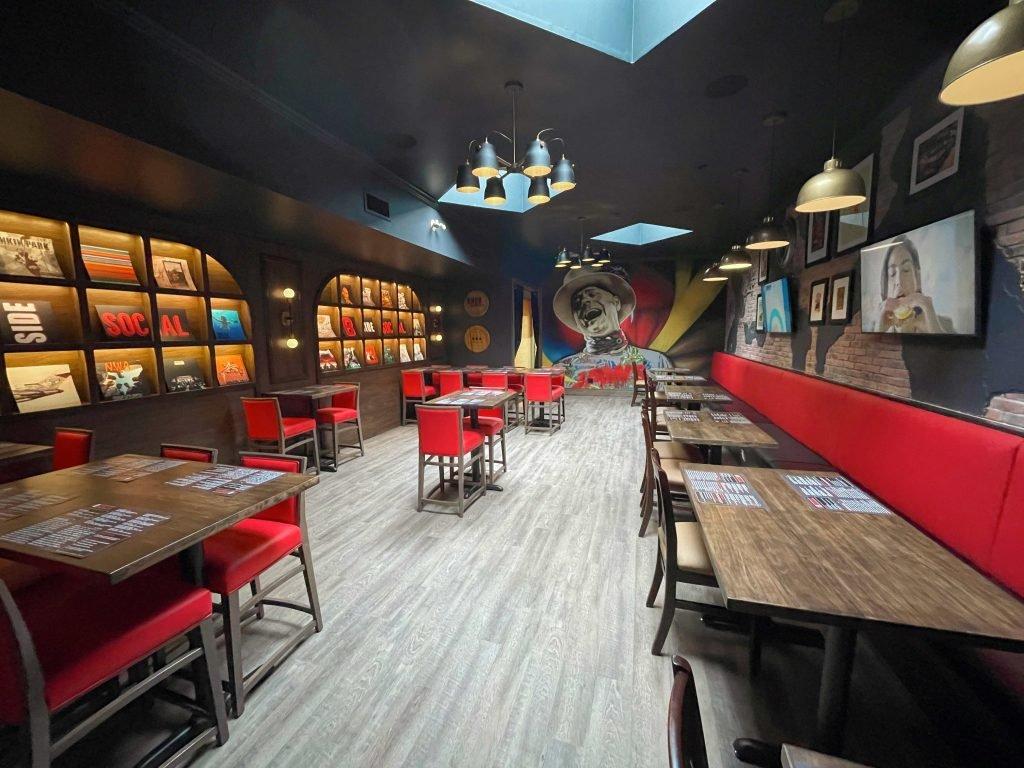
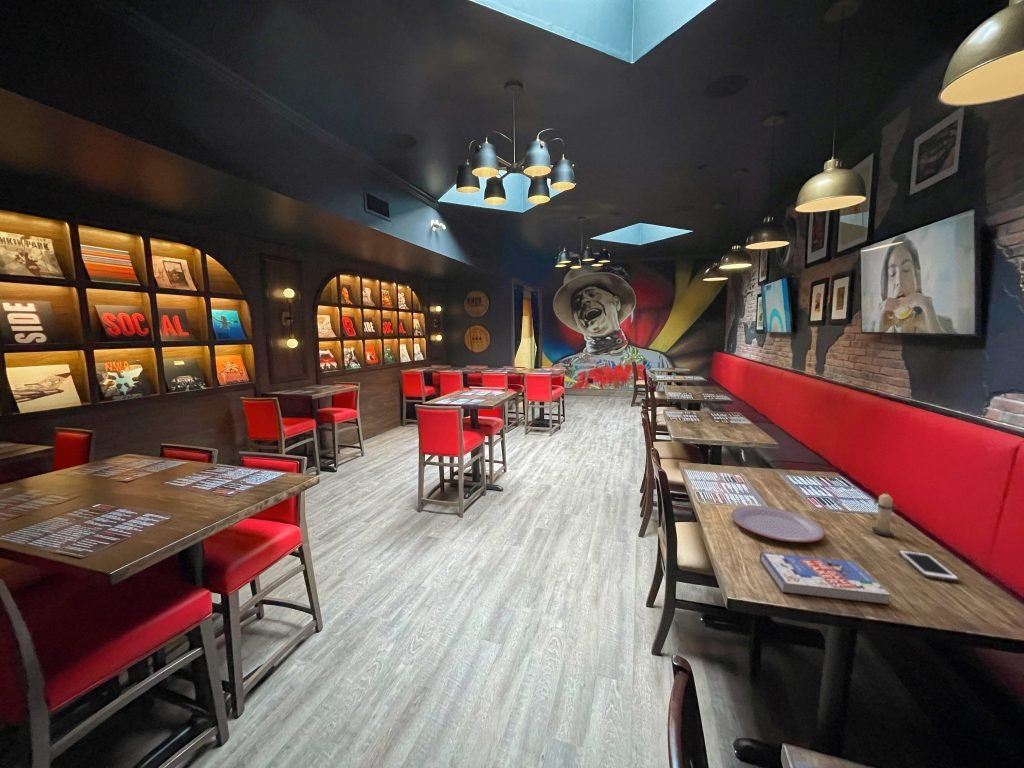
+ candle [870,490,898,537]
+ cell phone [897,549,960,583]
+ plate [730,505,826,543]
+ book [759,551,891,606]
